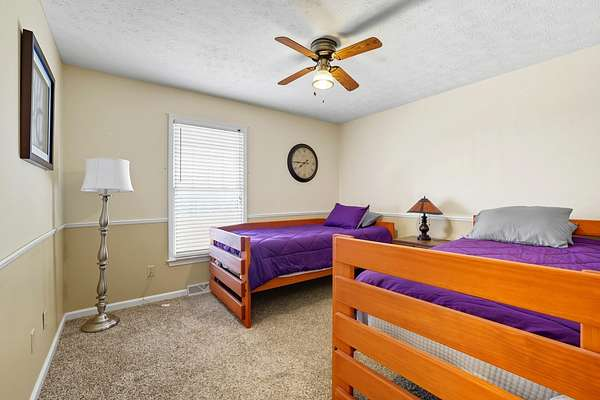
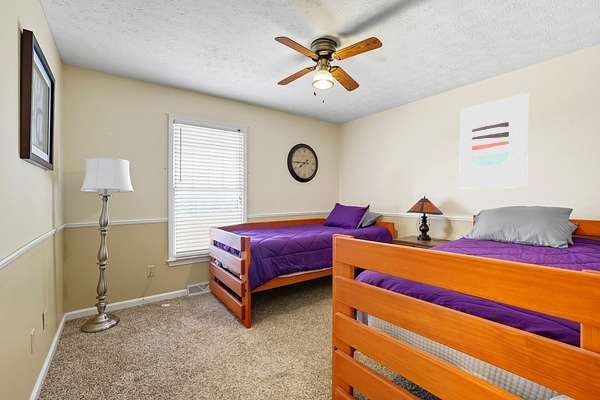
+ wall art [458,92,529,189]
